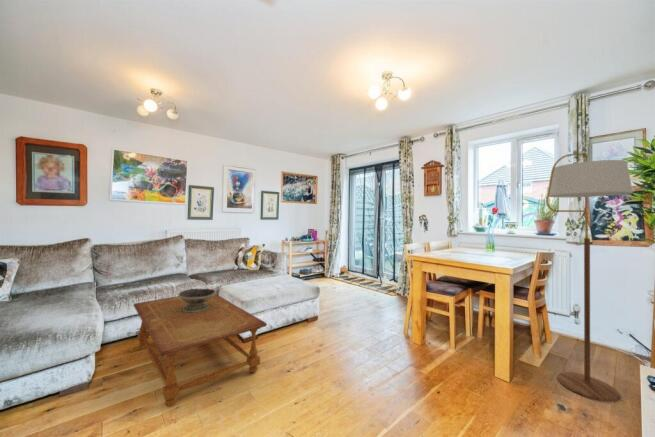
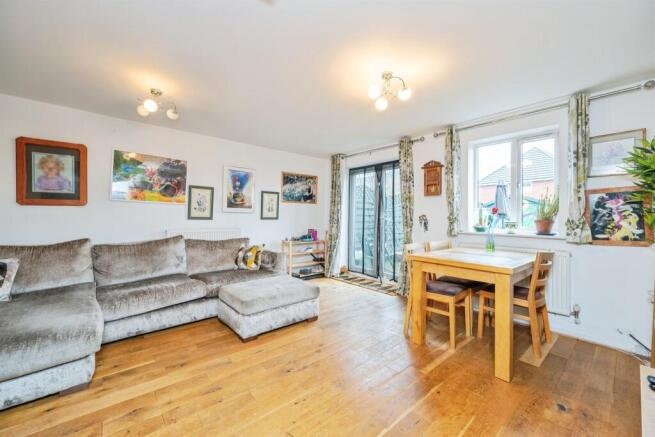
- coffee table [132,293,268,408]
- floor lamp [545,153,634,403]
- decorative bowl [177,288,216,312]
